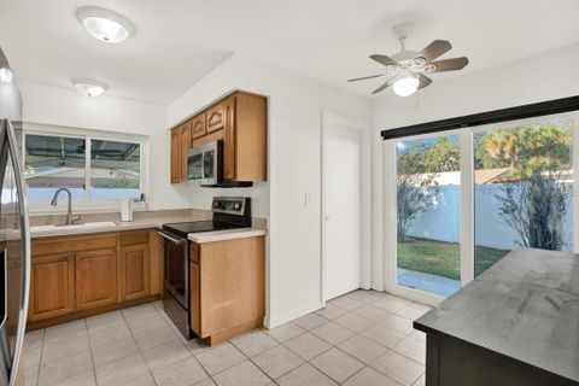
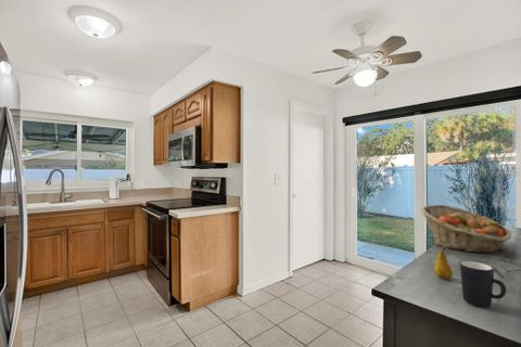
+ fruit basket [419,204,513,254]
+ fruit [433,247,454,280]
+ mug [459,260,507,308]
